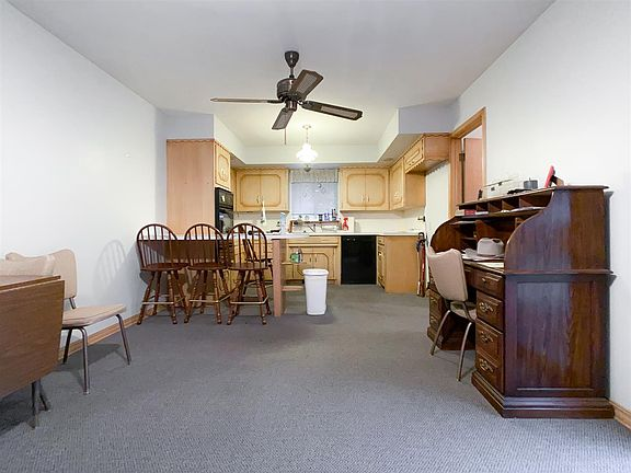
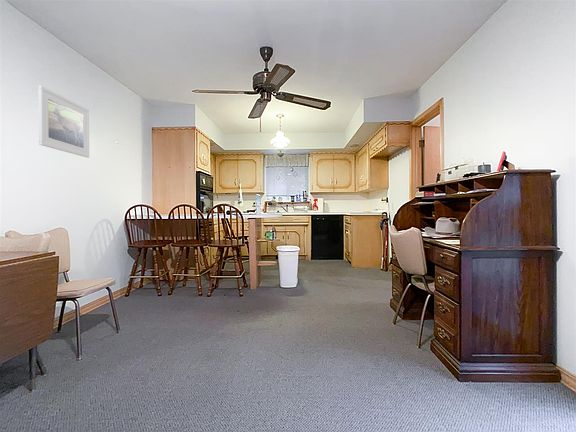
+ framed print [38,85,90,159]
